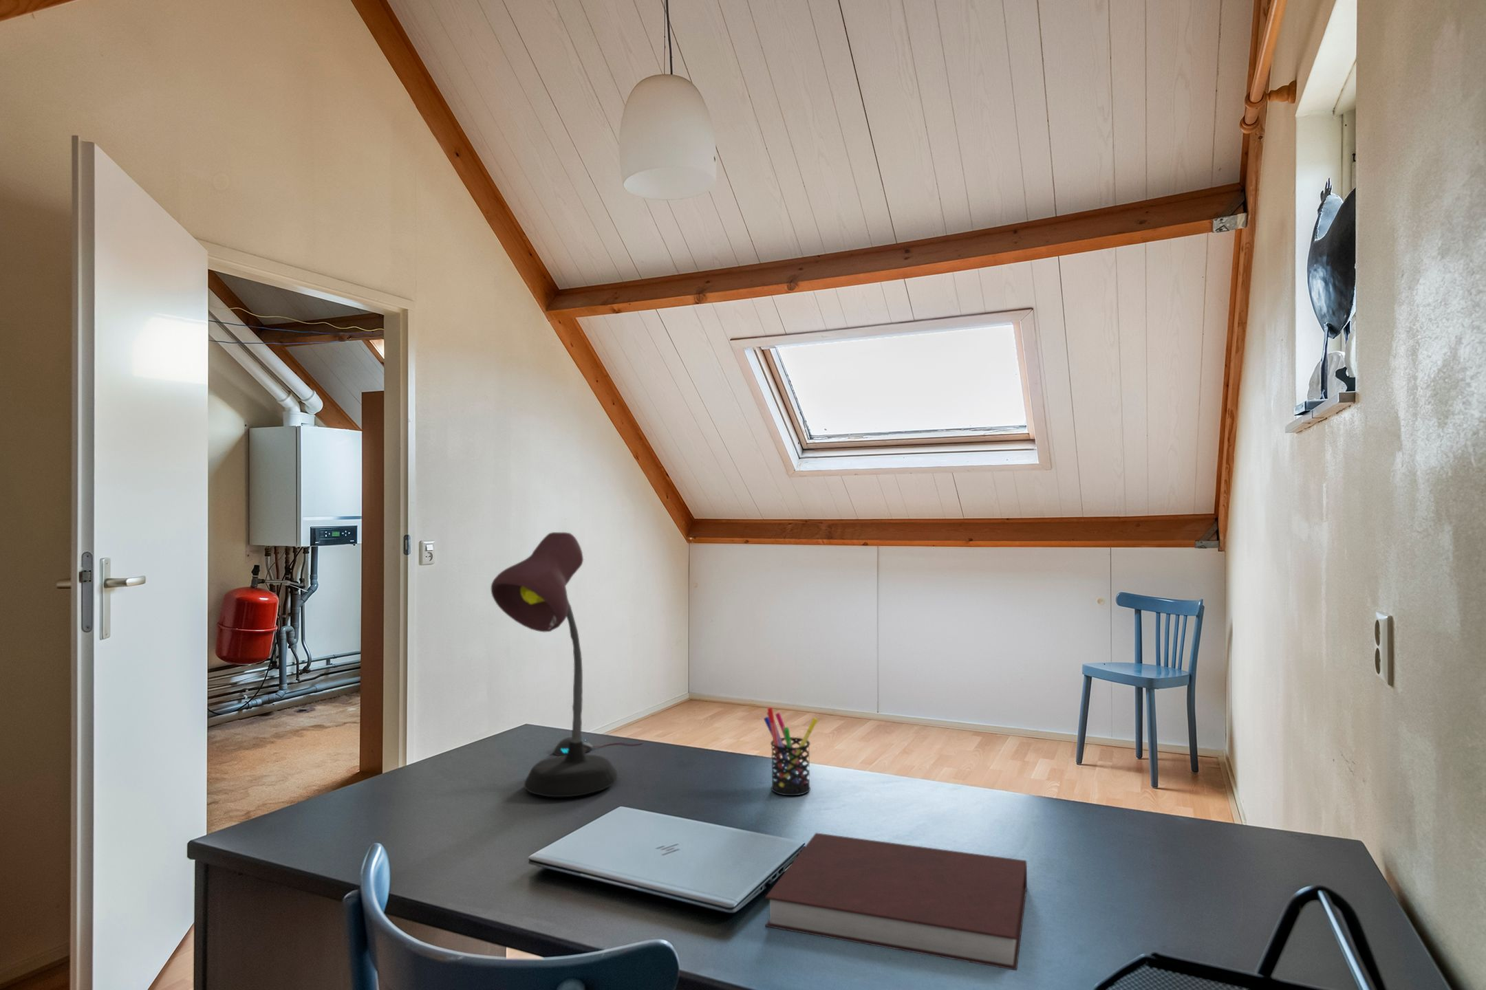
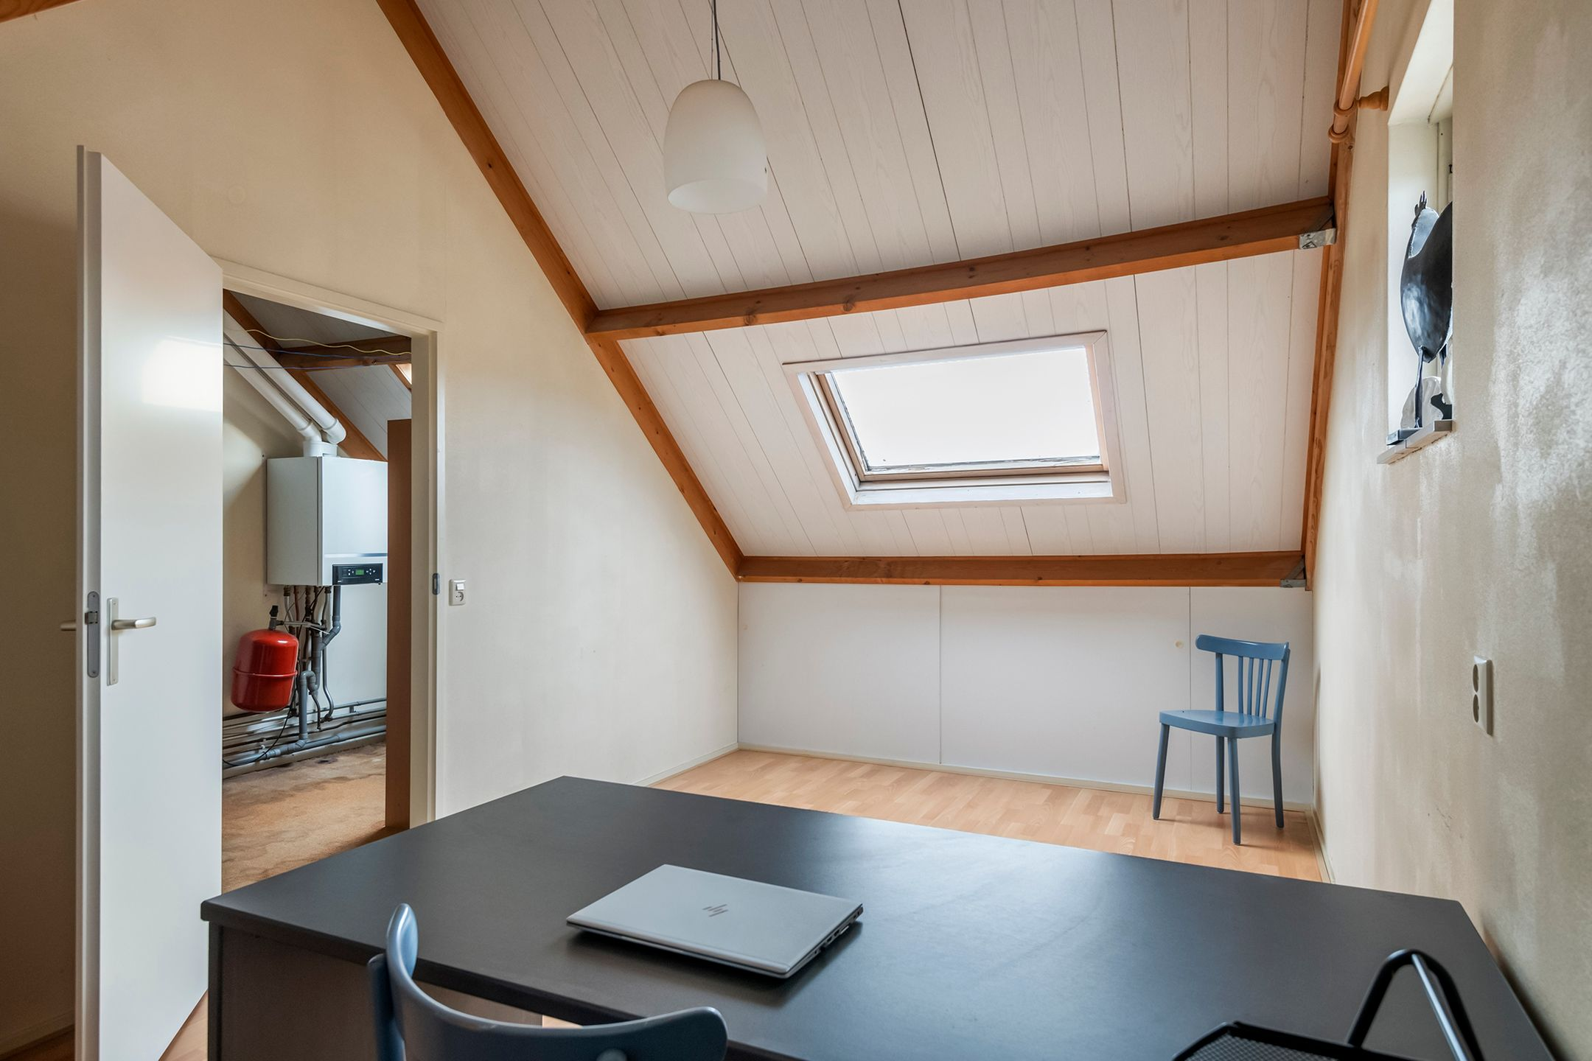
- notebook [764,832,1028,971]
- mouse [553,736,643,756]
- pen holder [763,707,818,797]
- desk lamp [491,531,618,798]
